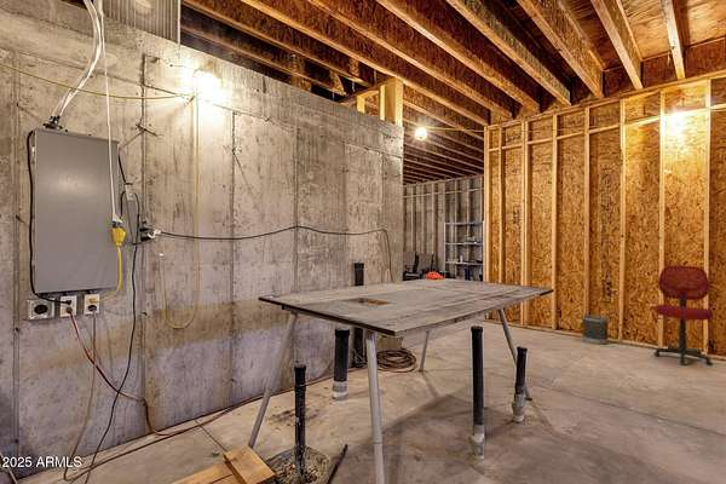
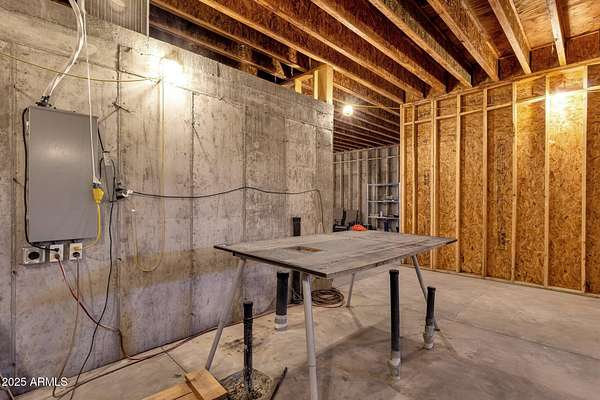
- wastebasket [582,313,609,346]
- chair [652,265,714,367]
